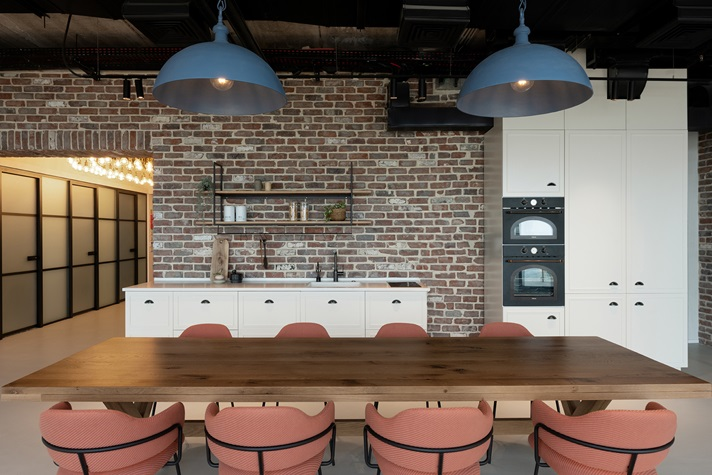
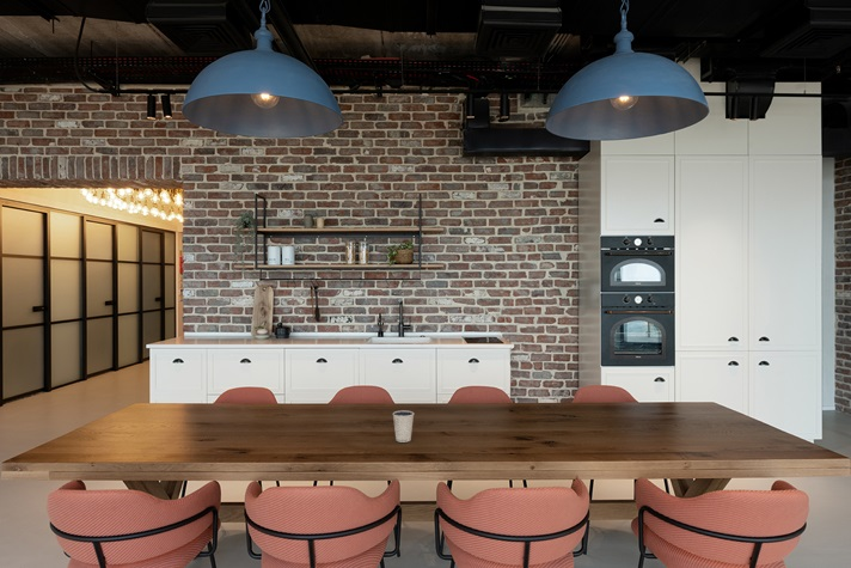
+ dixie cup [392,409,415,444]
